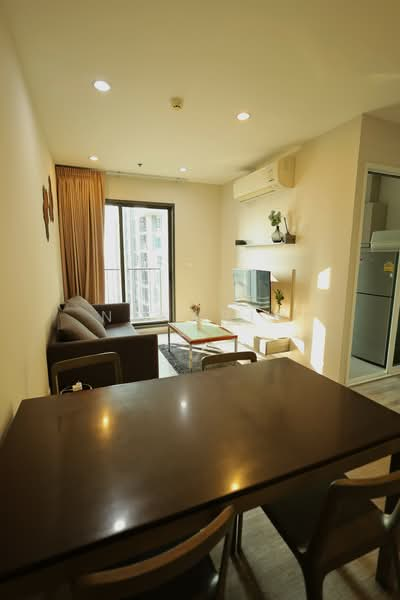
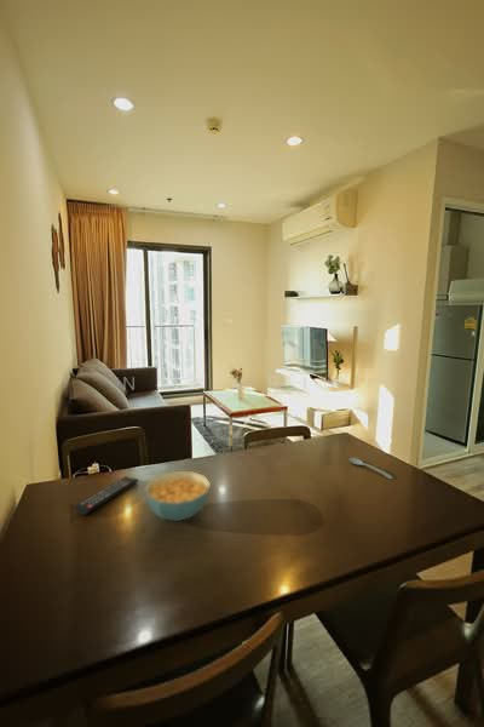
+ cereal bowl [143,470,212,522]
+ spoon [347,457,393,480]
+ remote control [74,475,140,516]
